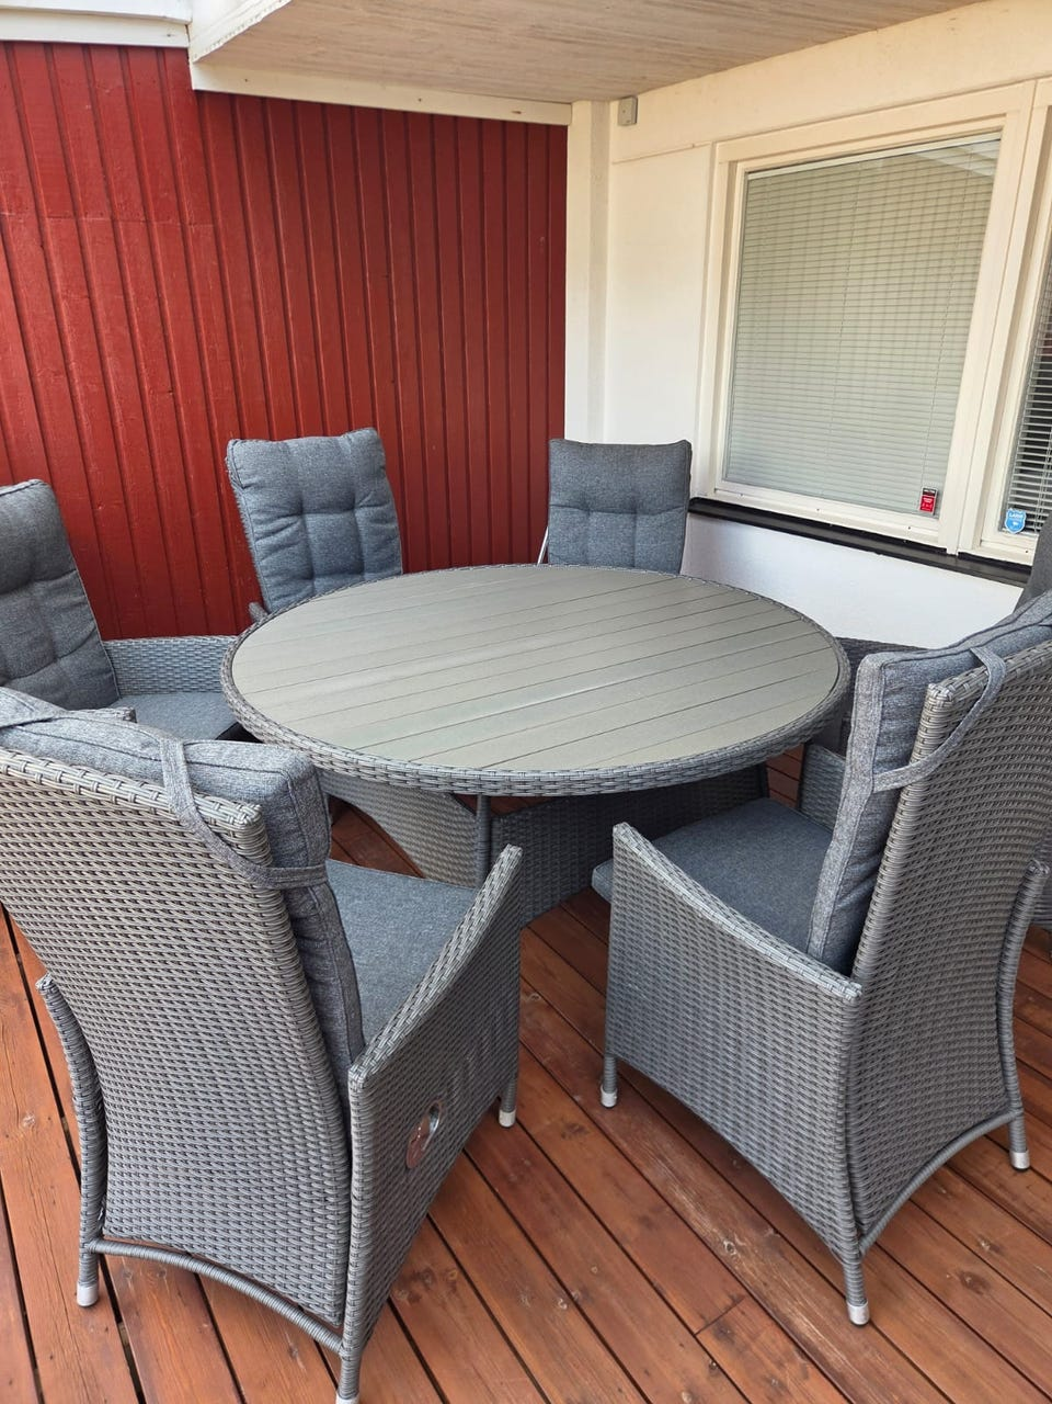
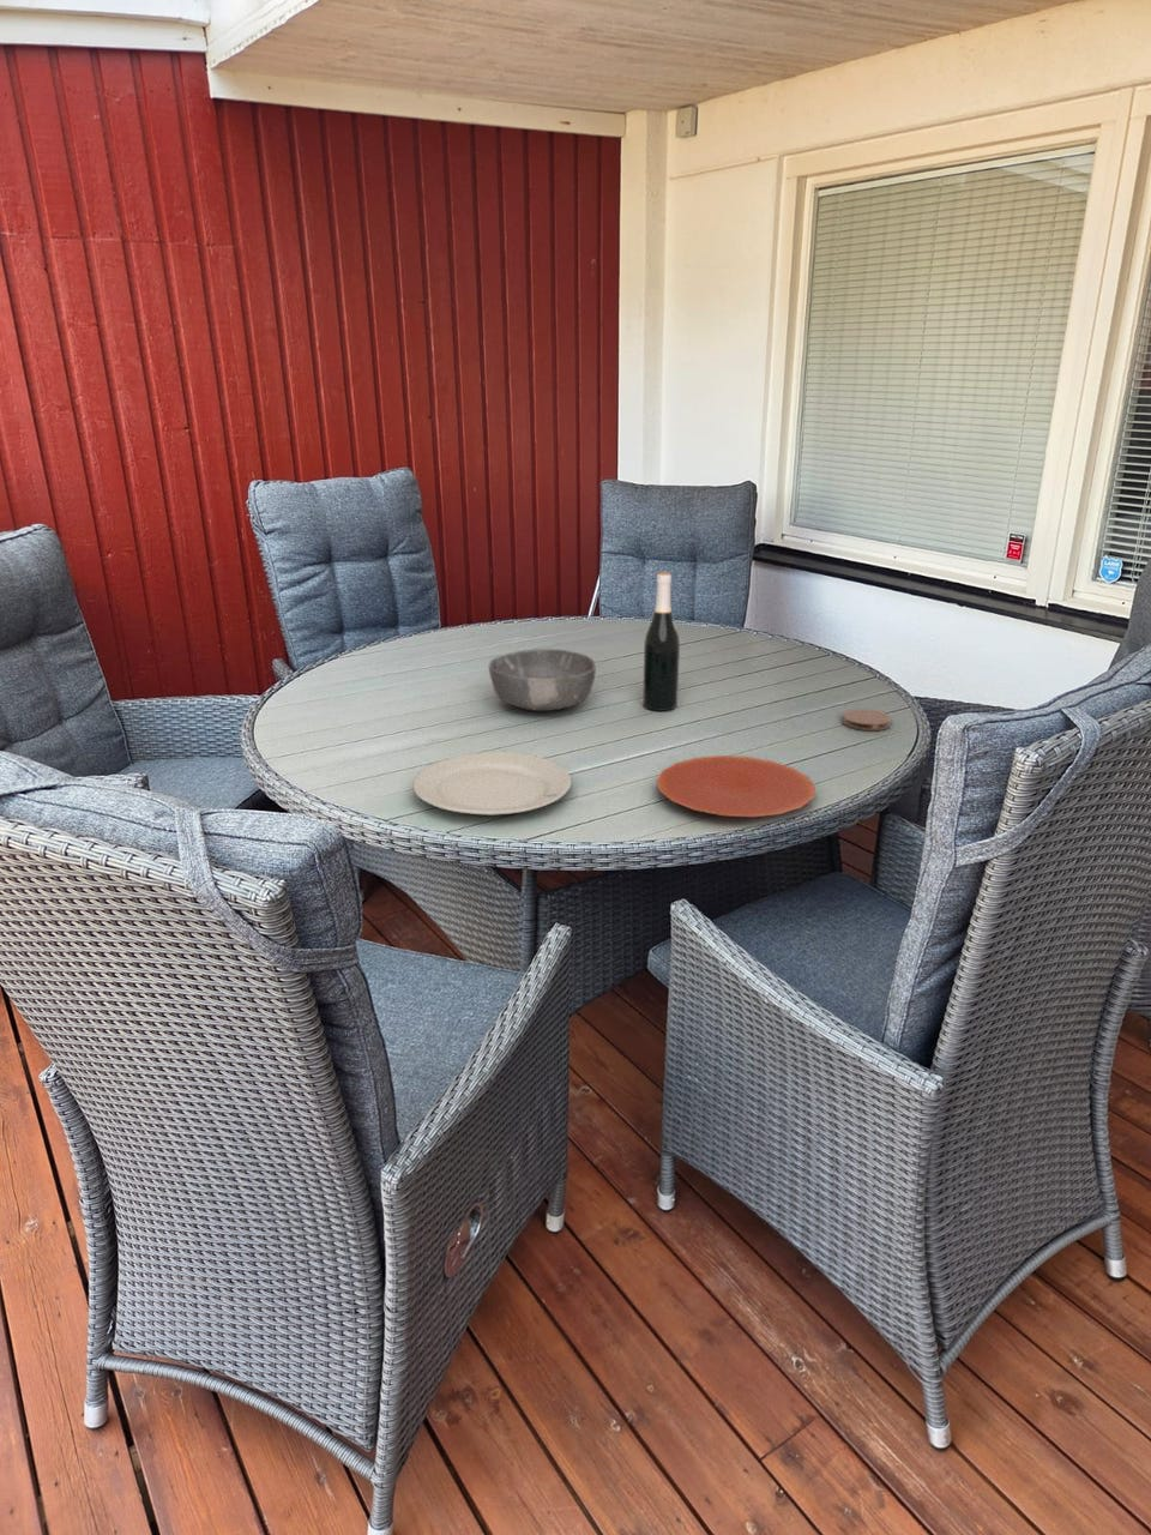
+ chinaware [412,751,572,817]
+ plate [655,754,816,818]
+ coaster [840,707,892,731]
+ wine bottle [642,569,681,712]
+ bowl [488,648,597,712]
